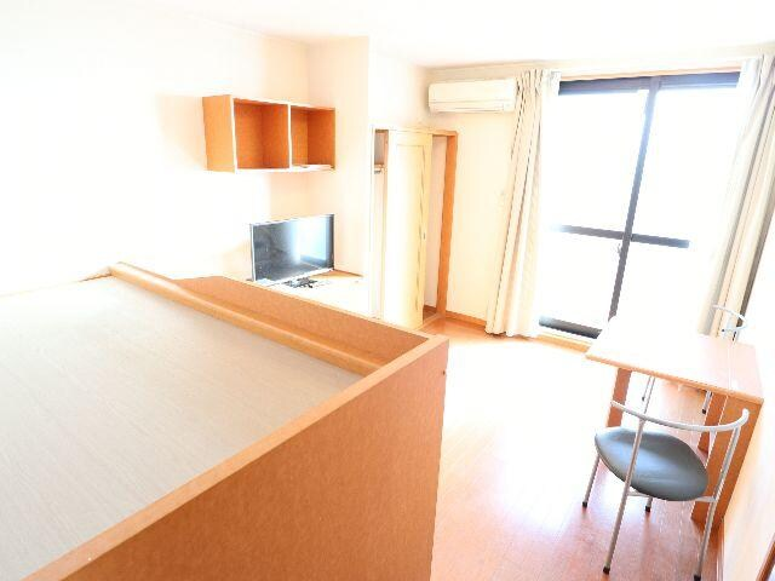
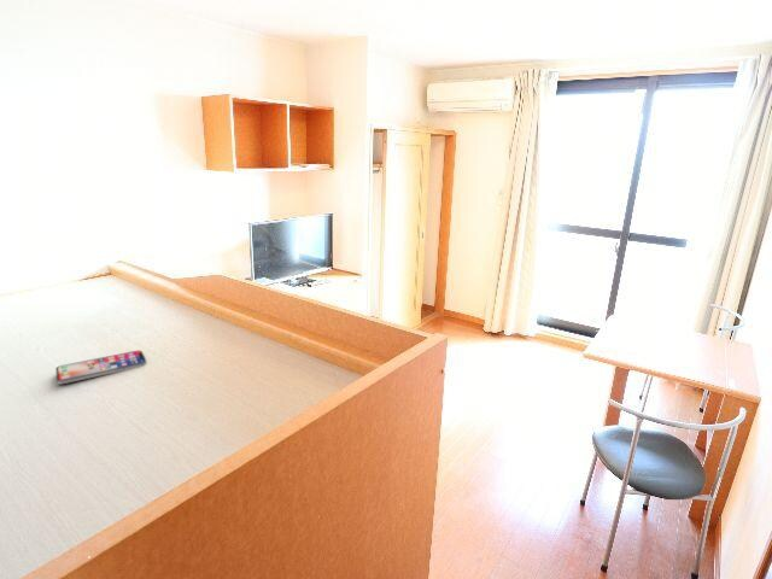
+ smartphone [54,350,147,385]
